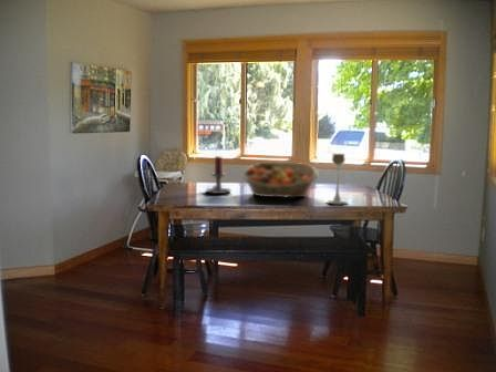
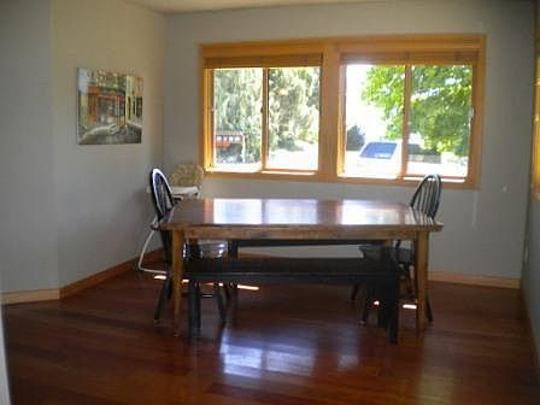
- fruit basket [241,162,319,198]
- candle holder [326,153,349,205]
- candle holder [204,155,232,195]
